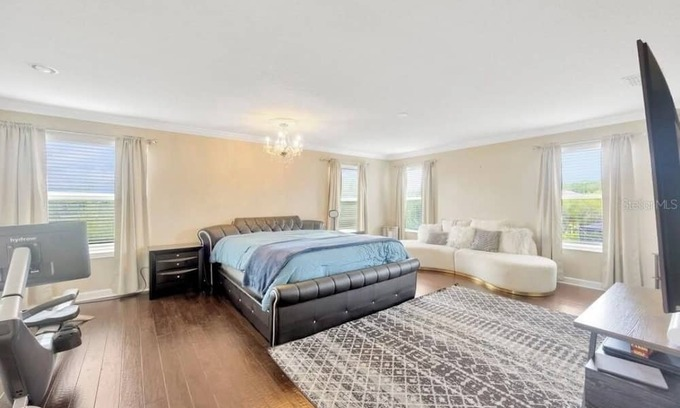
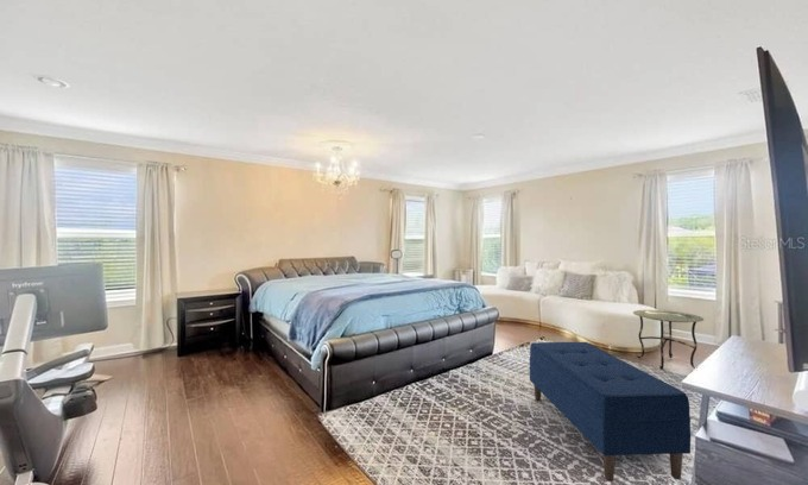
+ side table [632,309,705,371]
+ bench [529,341,692,483]
